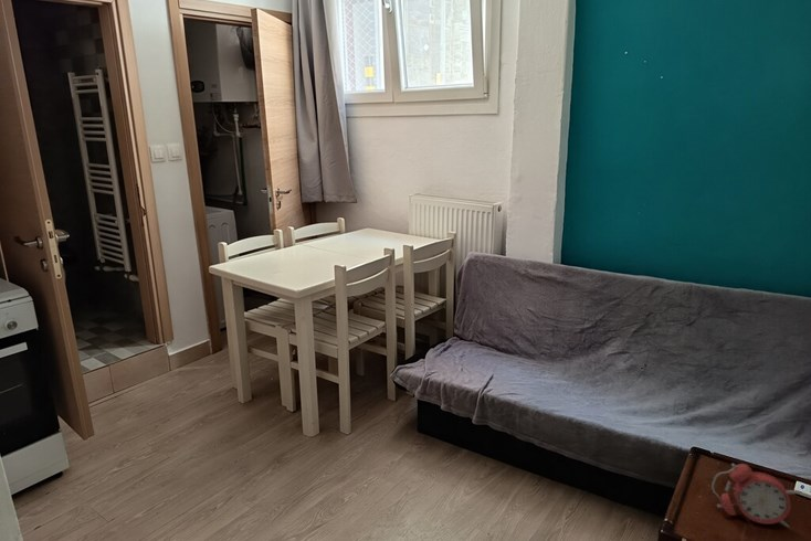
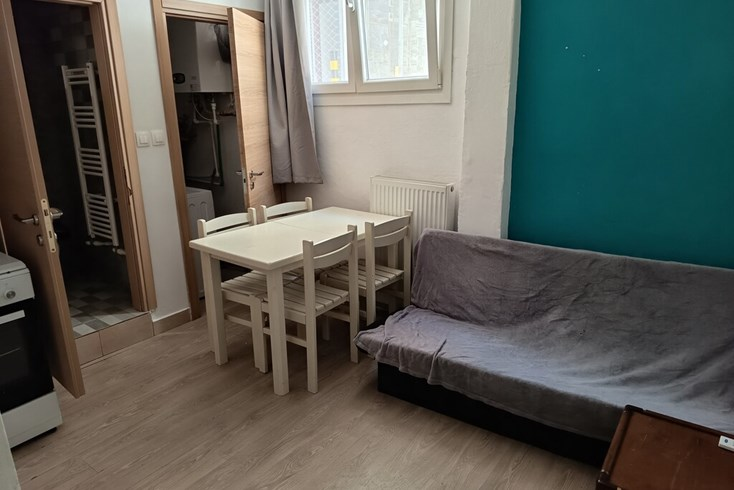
- alarm clock [710,463,803,529]
